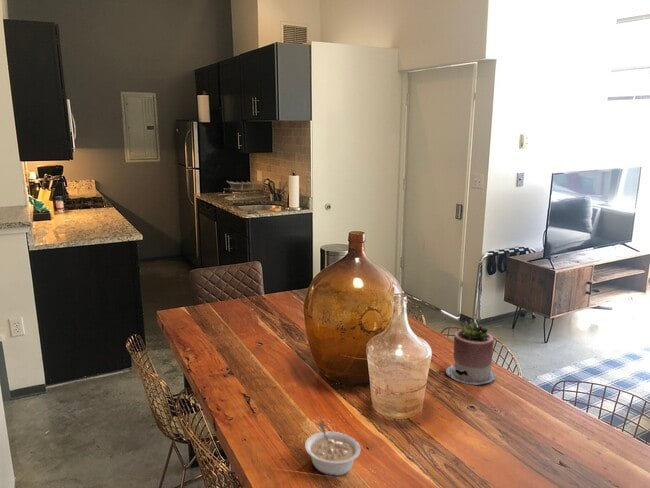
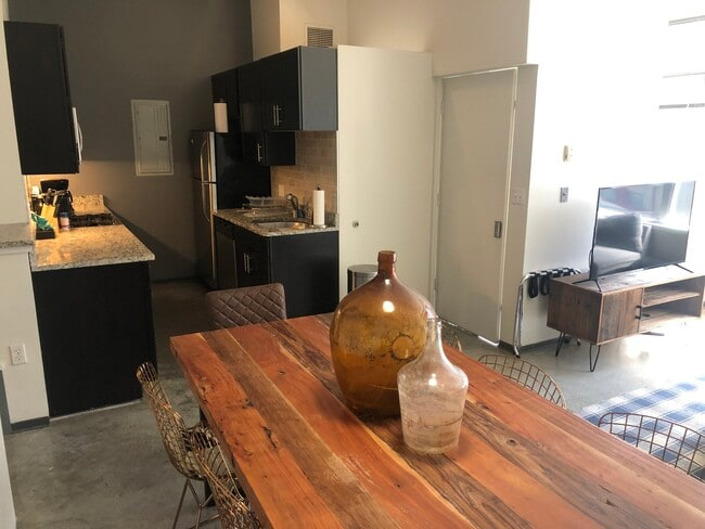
- legume [304,421,362,477]
- succulent planter [445,319,497,386]
